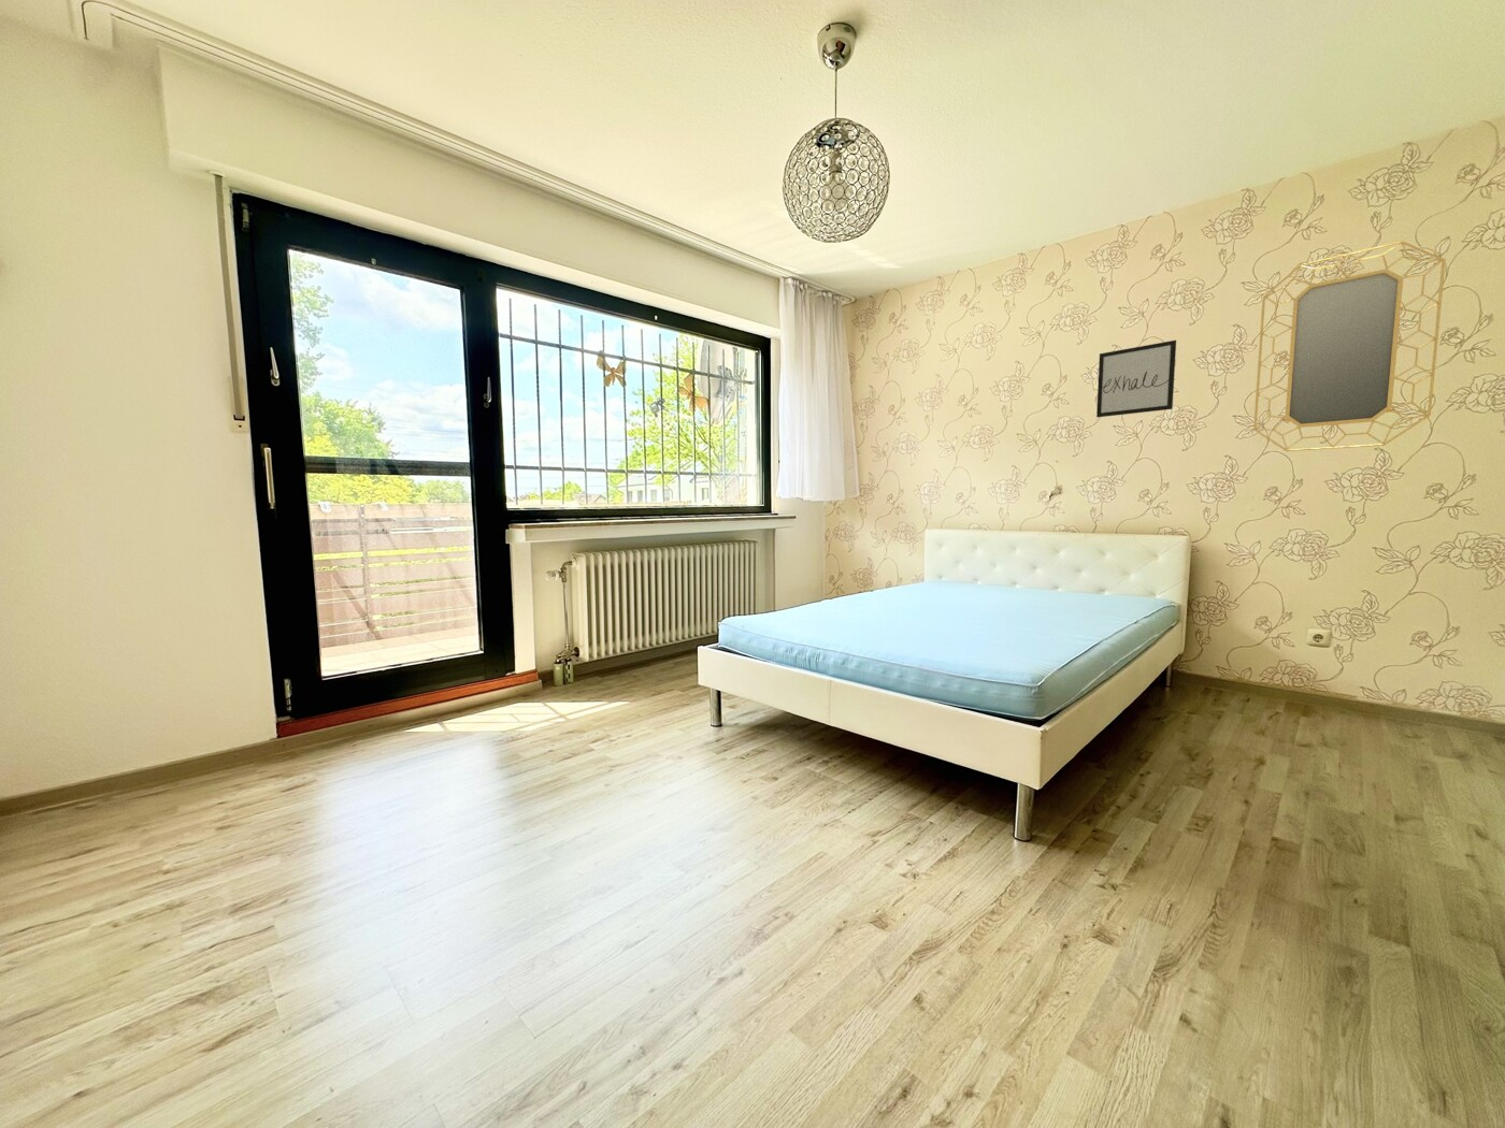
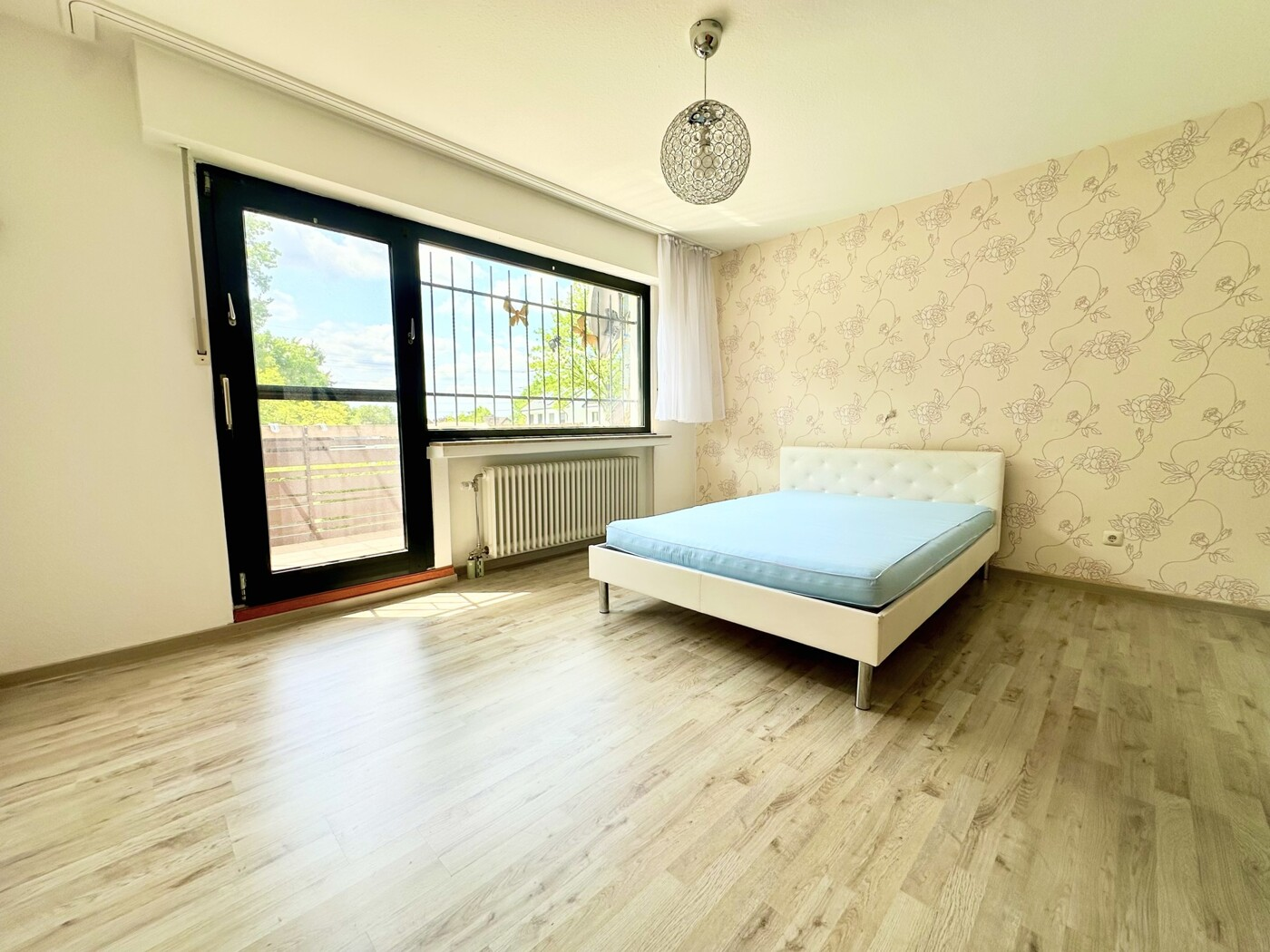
- wall art [1095,340,1177,418]
- home mirror [1253,239,1447,453]
